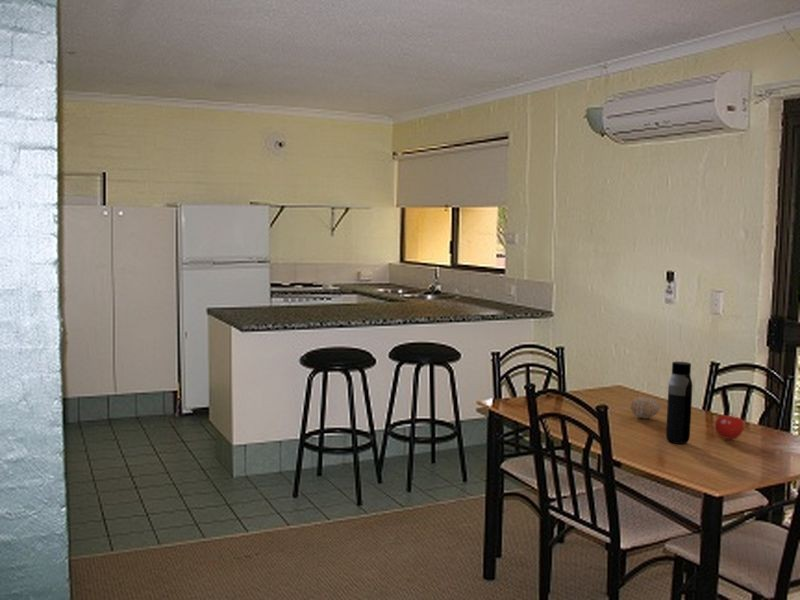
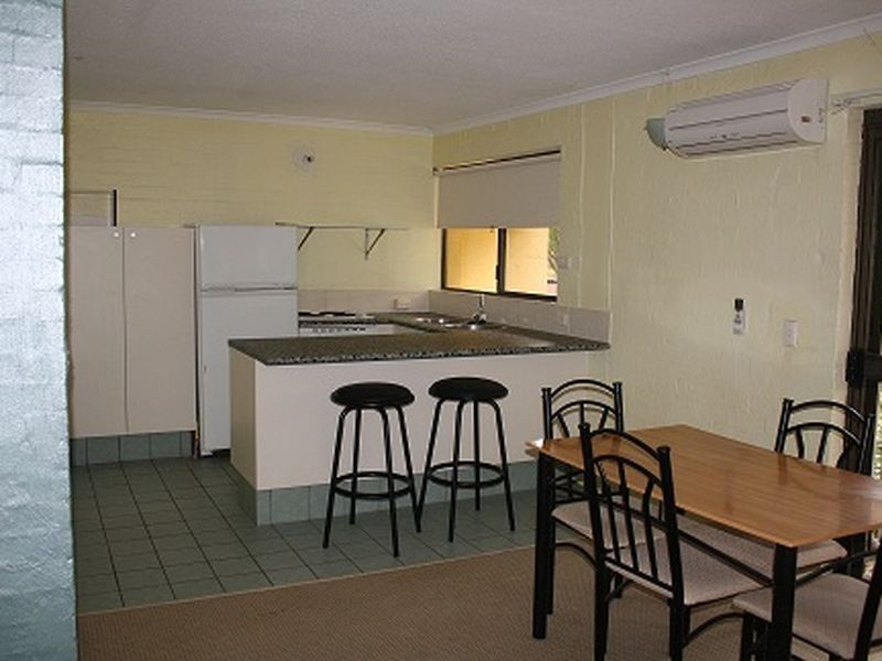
- fruit [630,396,661,420]
- fruit [714,411,745,440]
- water bottle [665,361,694,445]
